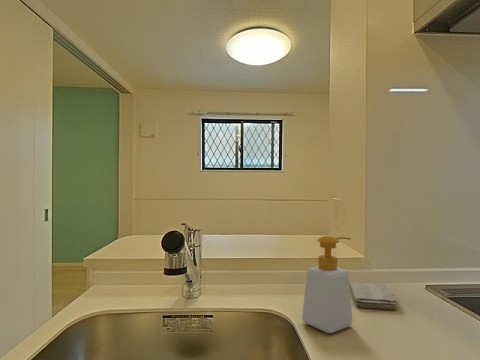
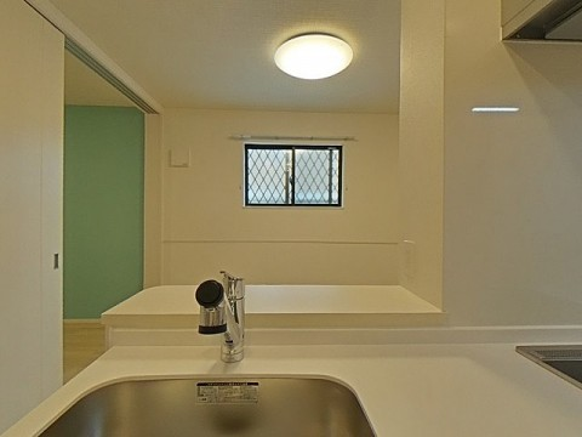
- washcloth [349,281,398,310]
- soap bottle [301,235,354,334]
